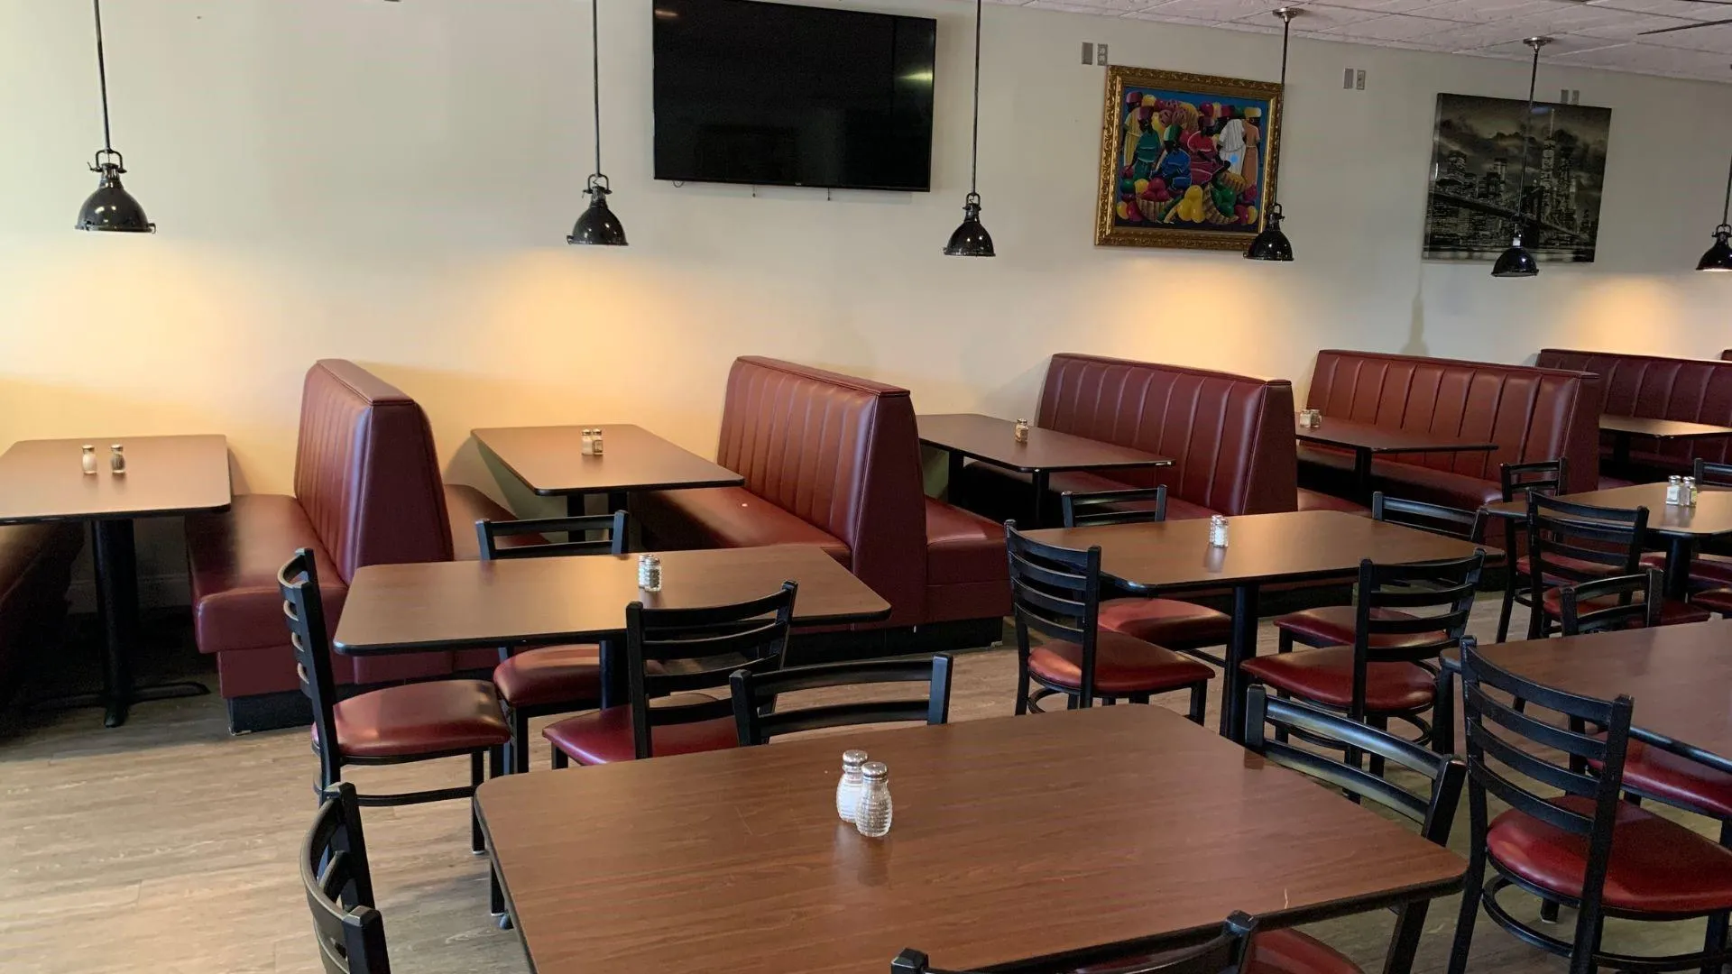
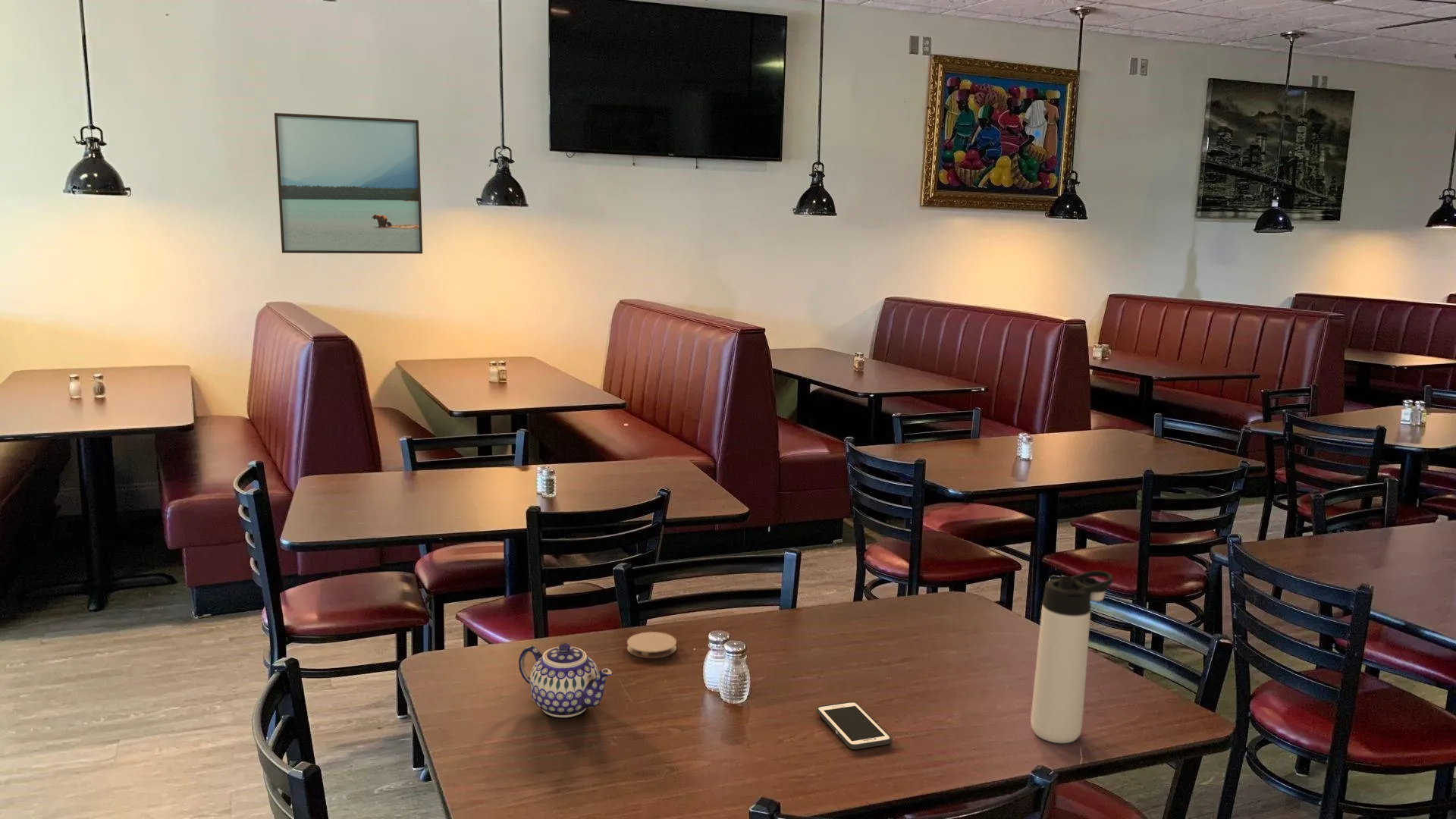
+ thermos bottle [1030,570,1113,744]
+ coaster [626,631,677,659]
+ teapot [518,642,613,718]
+ cell phone [816,701,892,750]
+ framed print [274,112,423,255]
